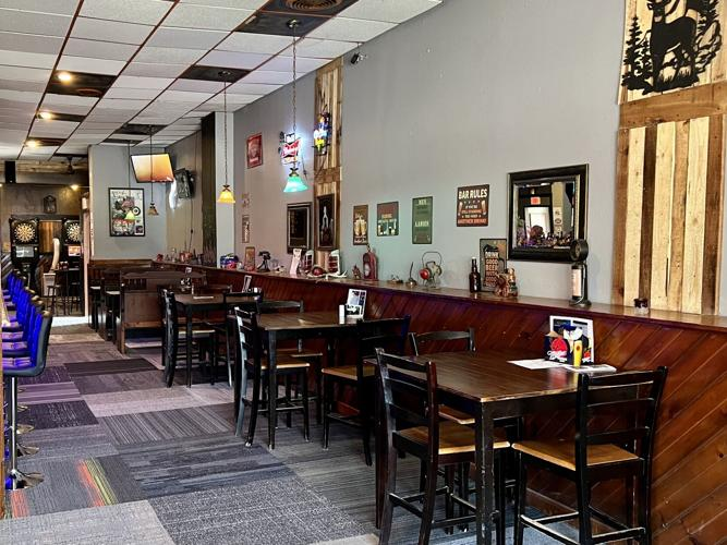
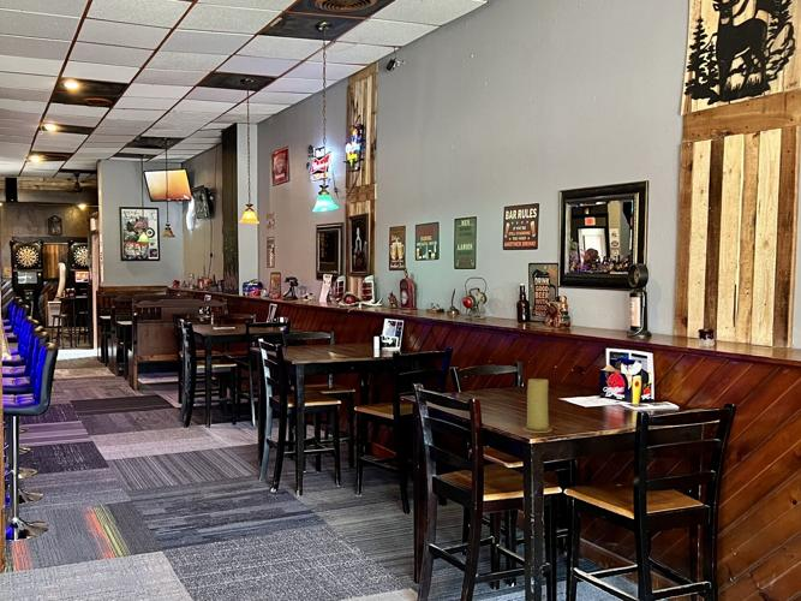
+ candle [521,377,552,434]
